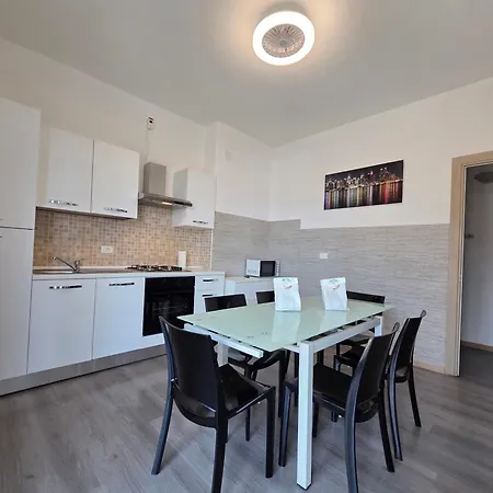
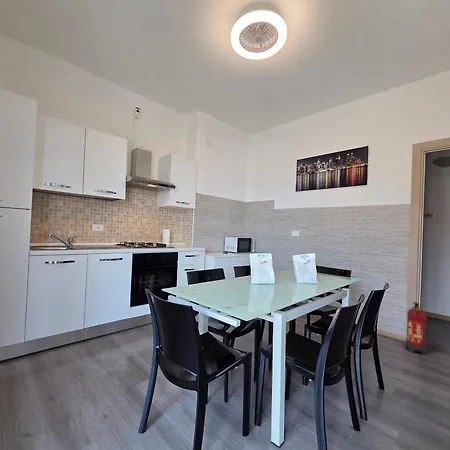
+ fire extinguisher [404,301,428,355]
